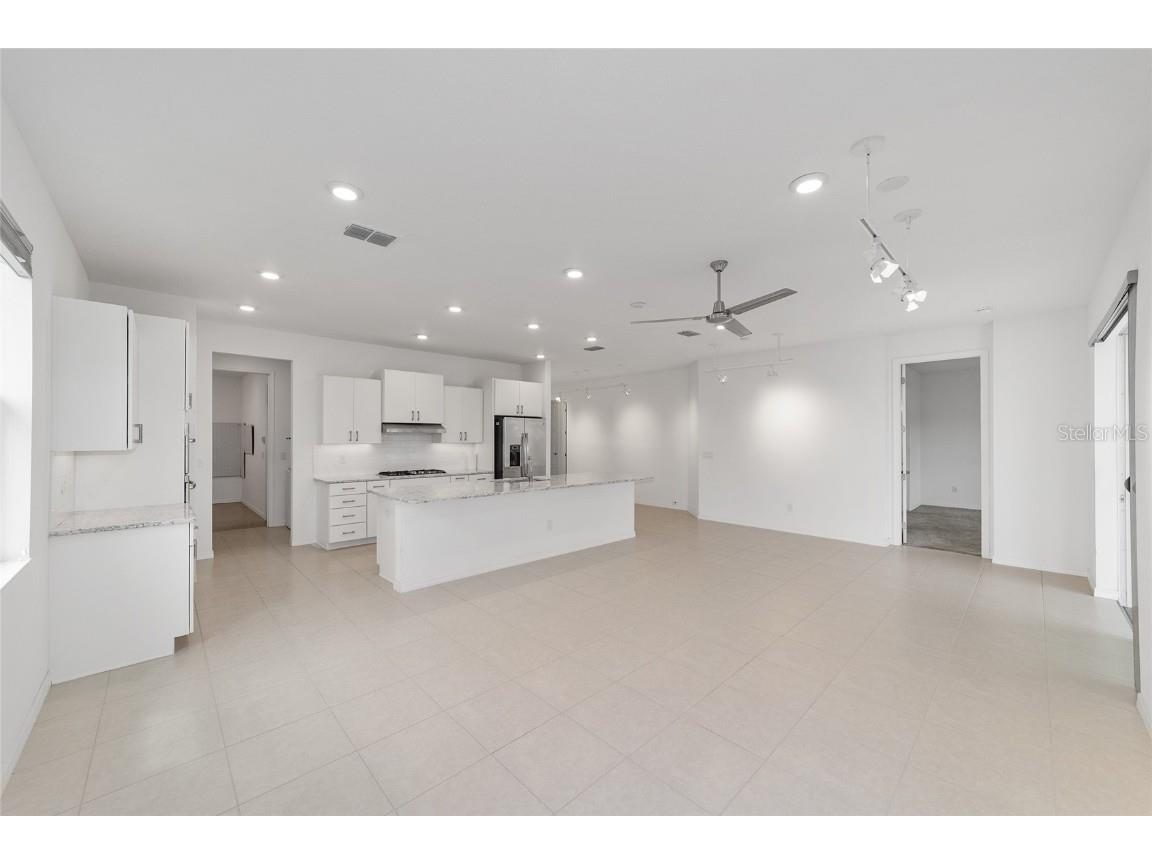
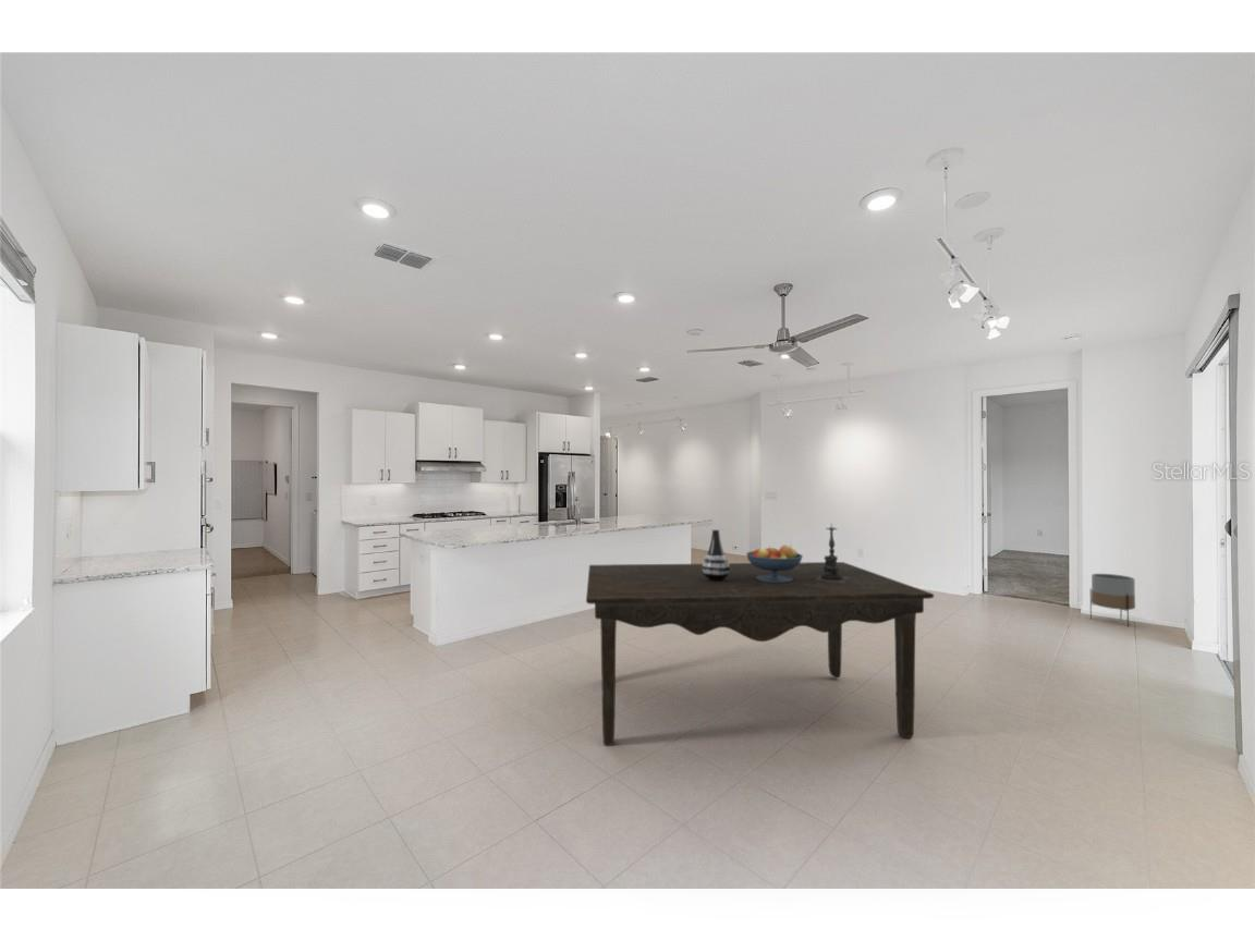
+ fruit bowl [745,543,804,583]
+ candle holder [815,524,851,583]
+ planter [1089,573,1136,627]
+ dining table [585,561,935,747]
+ vase [702,528,730,582]
